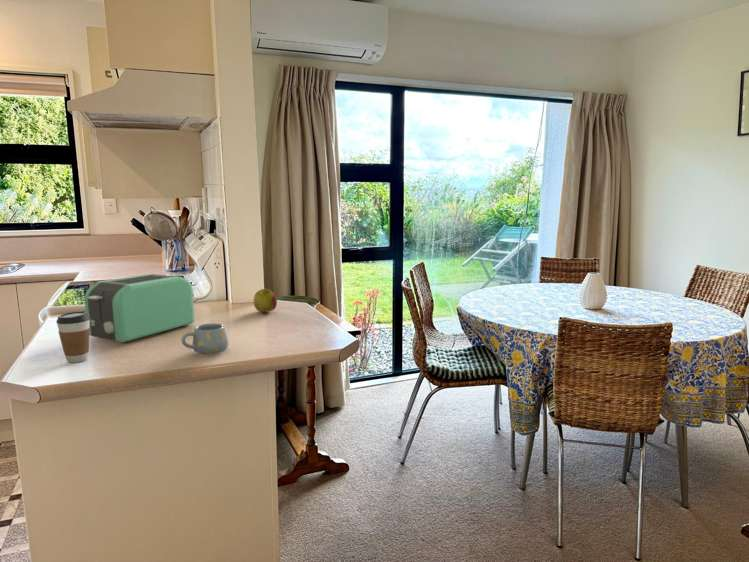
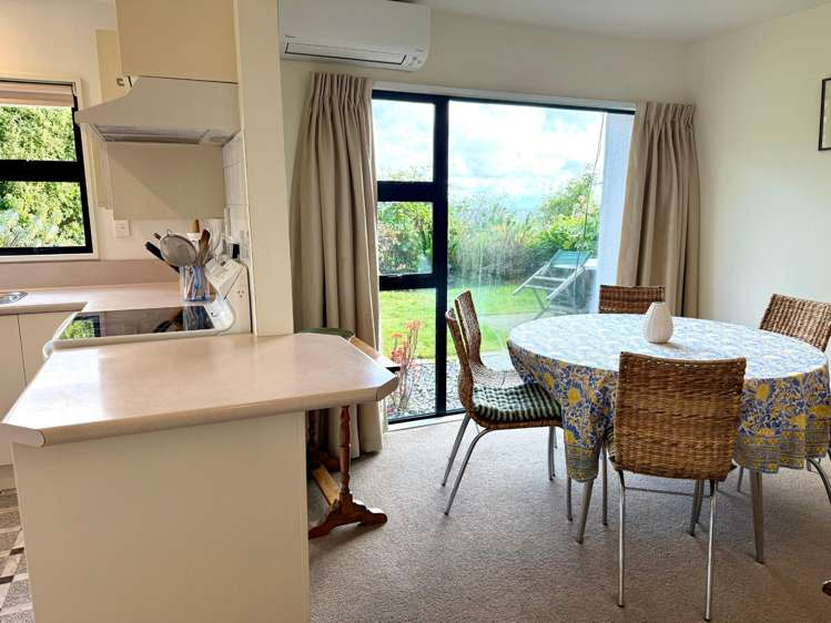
- mug [181,322,229,355]
- apple [253,288,278,313]
- coffee cup [55,310,90,363]
- toaster [83,273,196,344]
